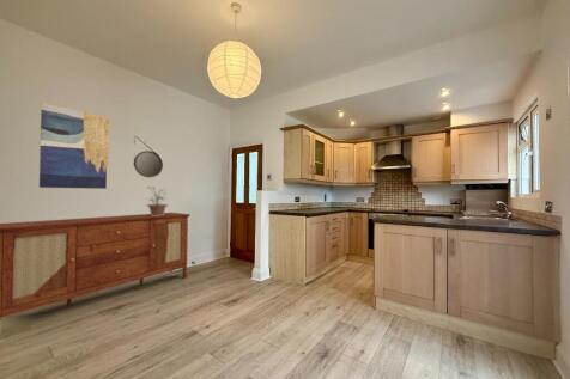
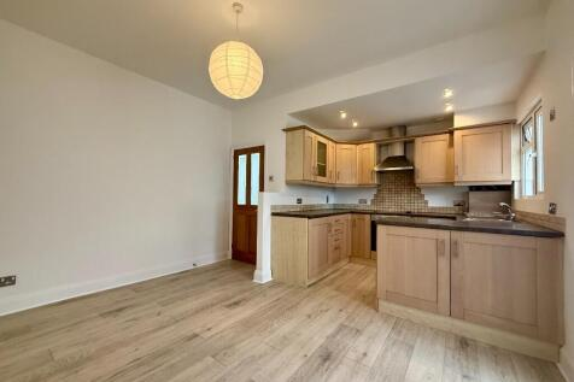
- home mirror [132,135,164,178]
- potted plant [145,185,169,216]
- sideboard [0,212,190,319]
- wall art [38,102,110,190]
